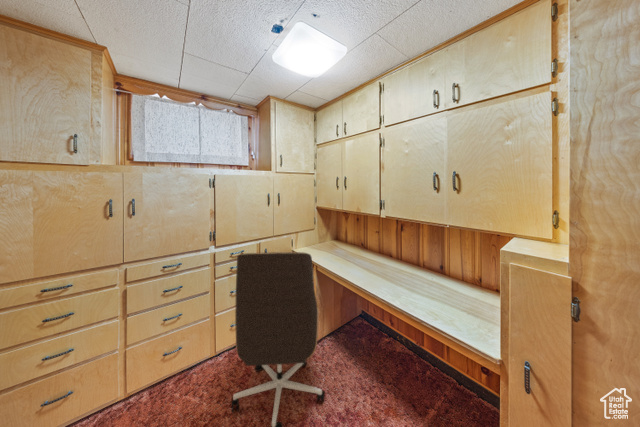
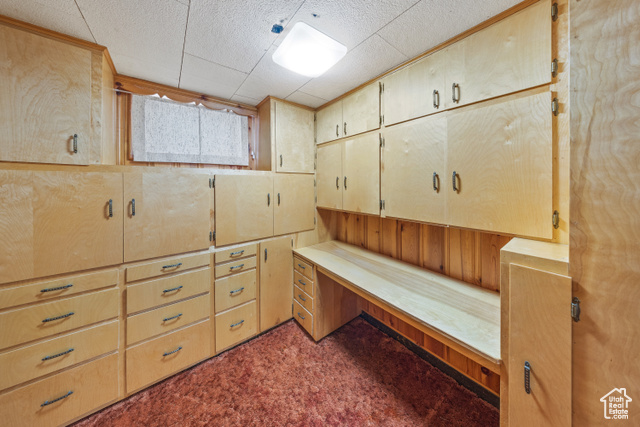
- office chair [231,251,326,427]
